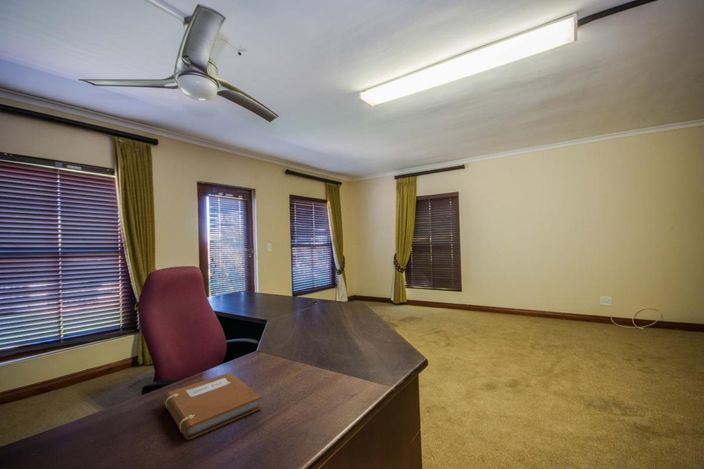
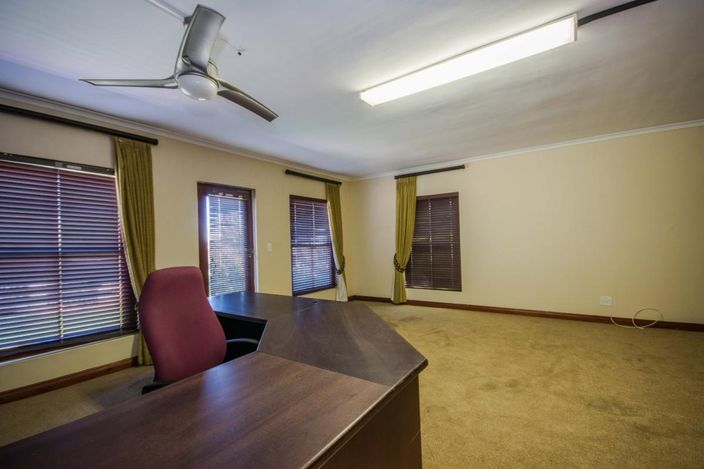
- notebook [162,371,262,441]
